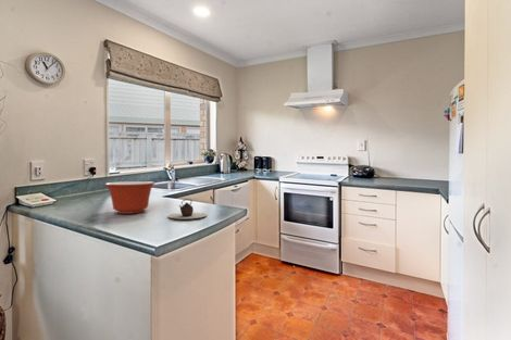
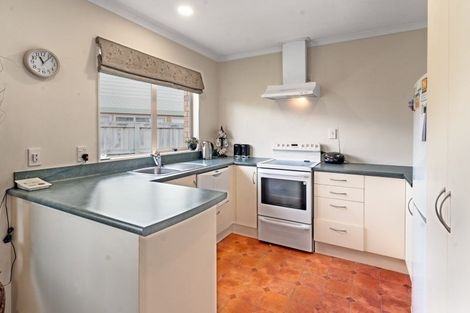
- teapot [167,198,208,219]
- mixing bowl [103,180,157,215]
